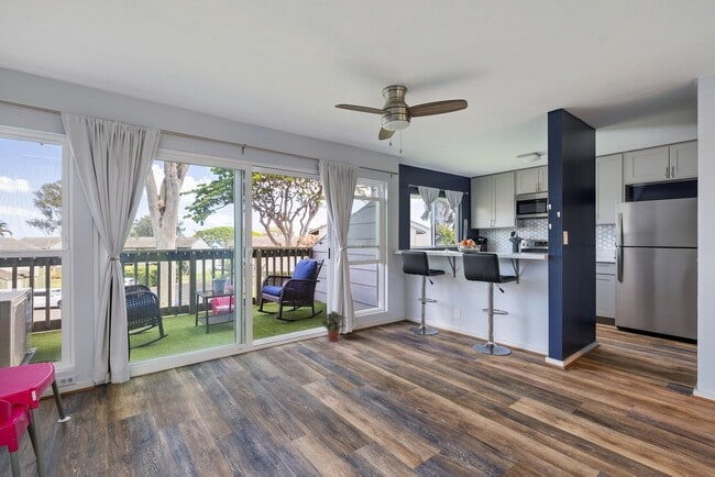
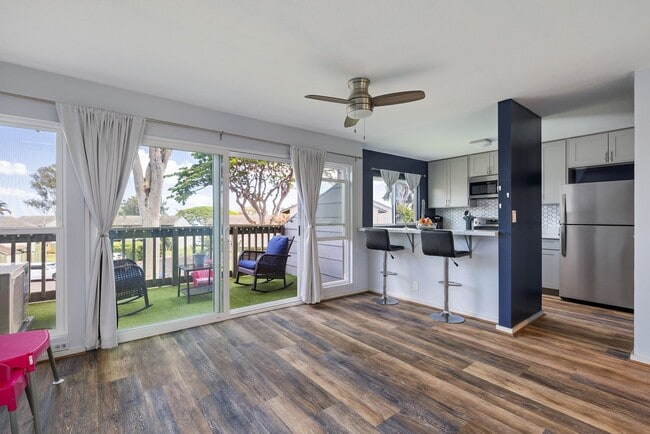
- potted plant [319,310,349,343]
